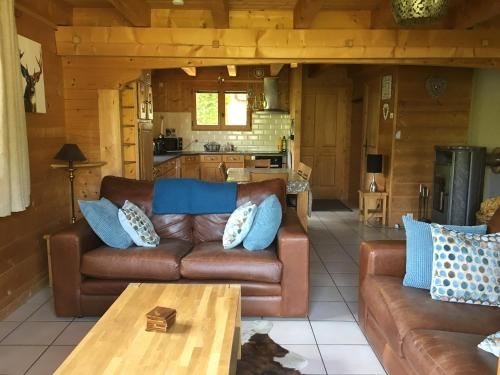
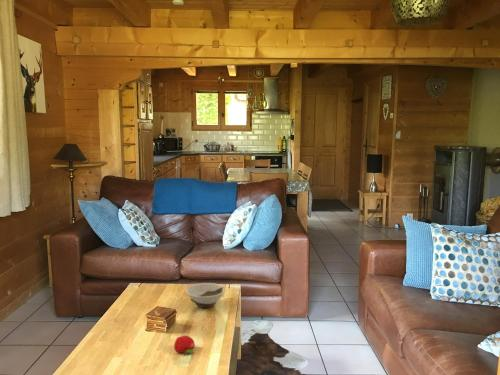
+ fruit [173,335,196,356]
+ bowl [185,282,226,309]
